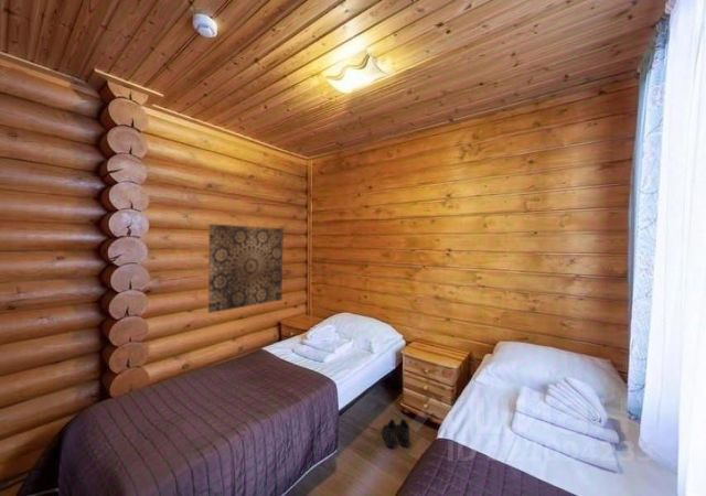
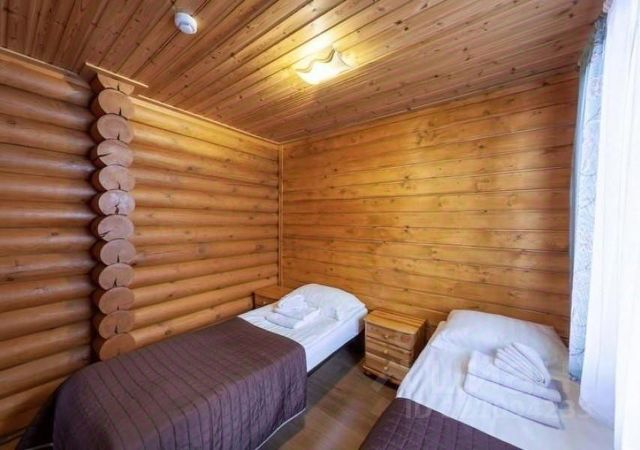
- wall art [207,223,285,314]
- boots [381,418,410,449]
